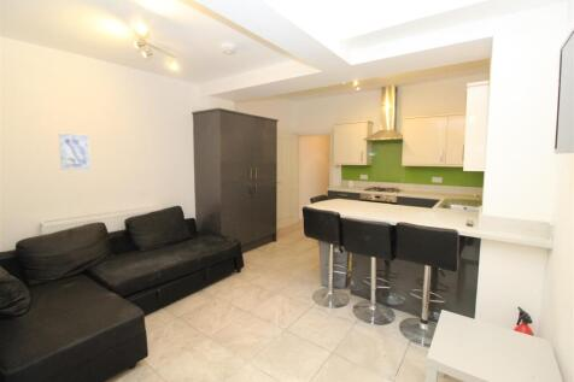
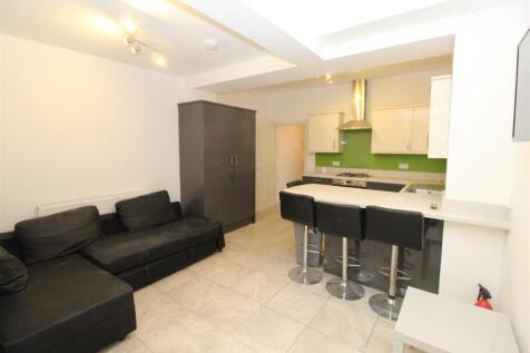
- wall art [58,131,92,171]
